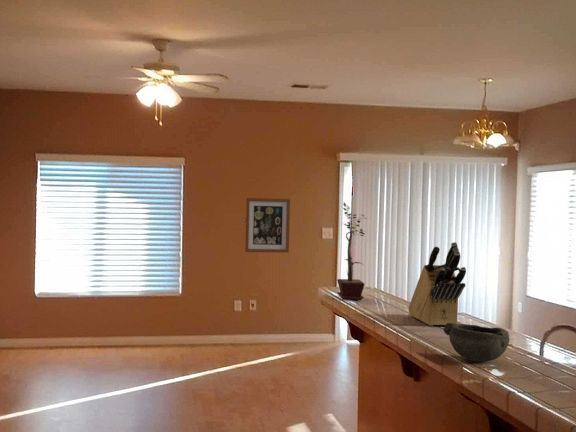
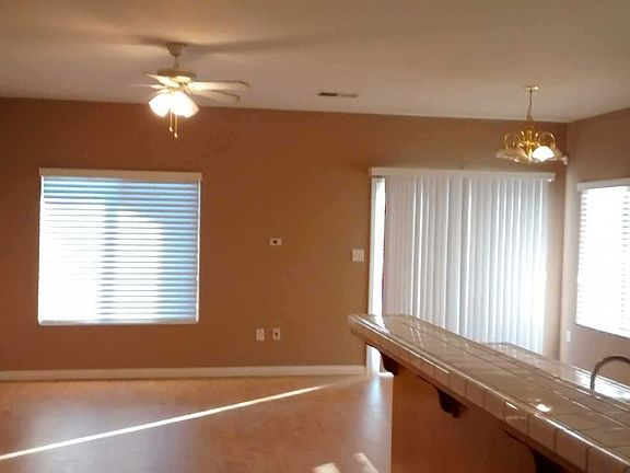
- wall art [244,197,291,254]
- knife block [408,241,467,327]
- bowl [443,323,510,362]
- potted plant [336,202,368,301]
